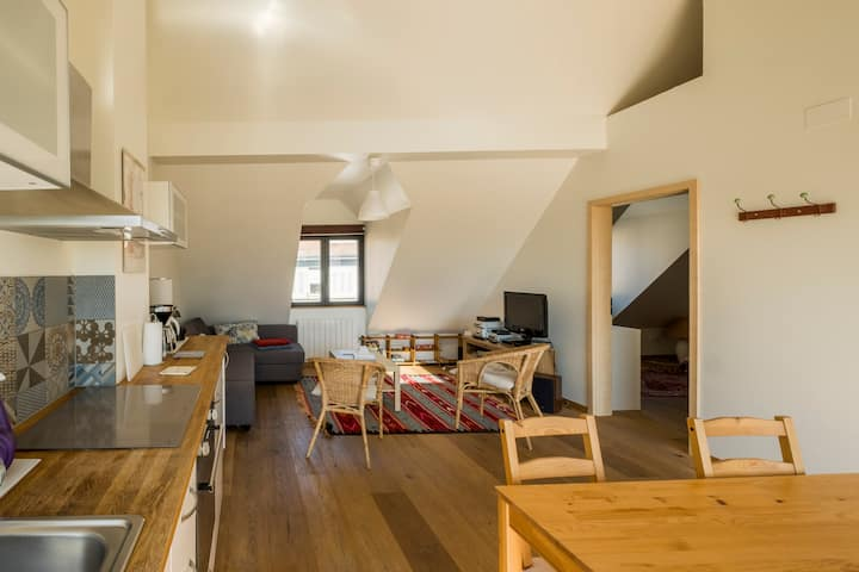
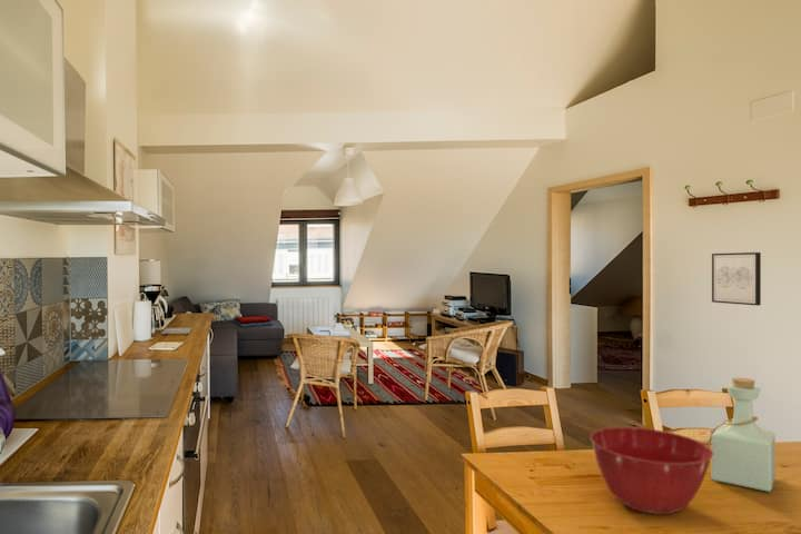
+ mixing bowl [589,426,713,515]
+ wall art [711,251,762,307]
+ bottle [706,377,777,493]
